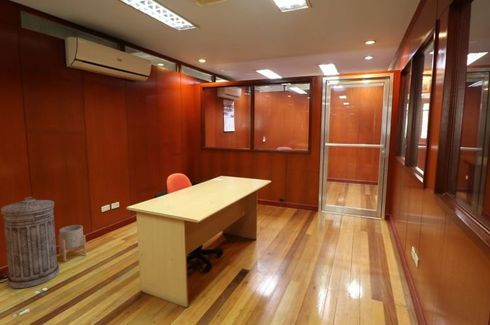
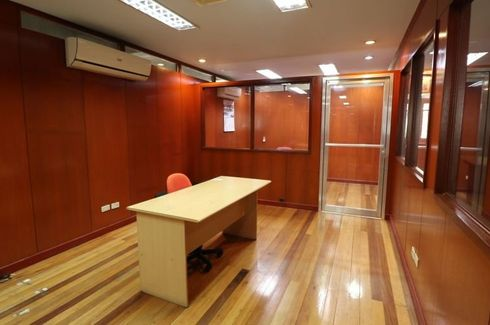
- planter [57,224,87,262]
- trash can [0,196,60,289]
